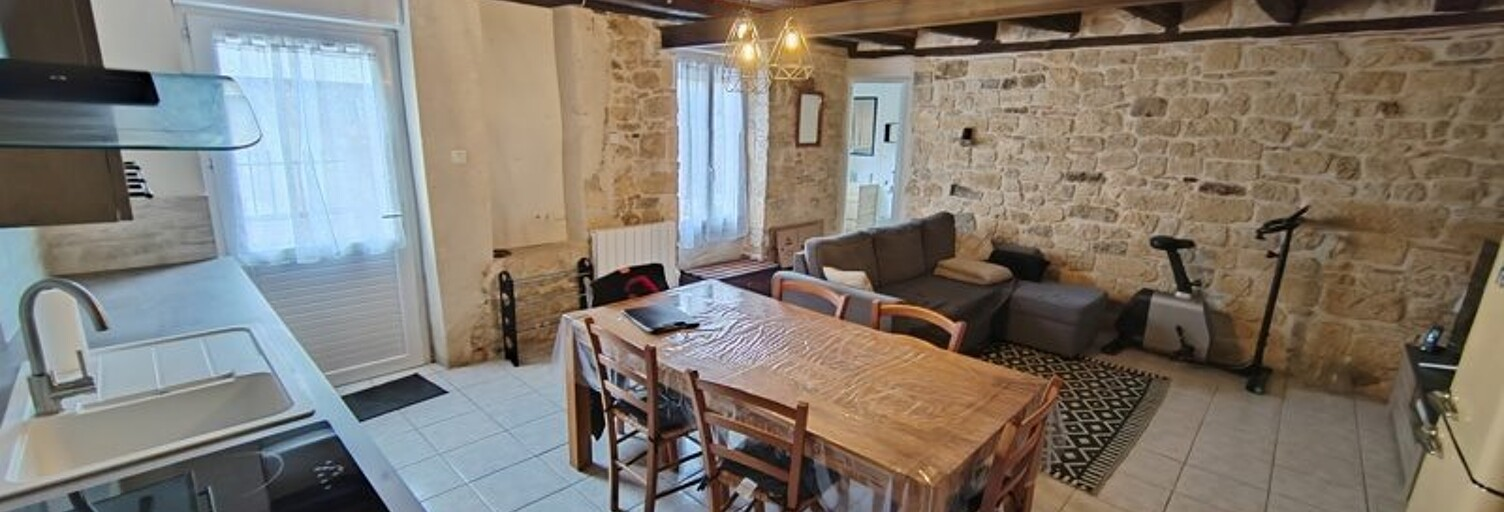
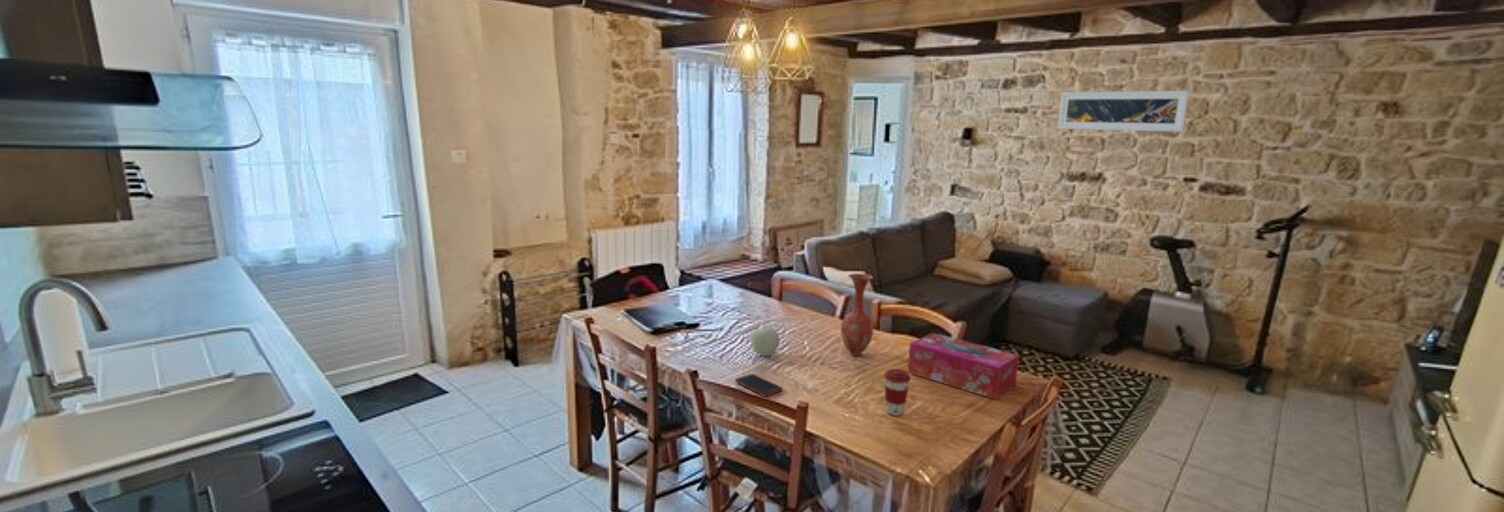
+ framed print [1057,90,1190,133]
+ tissue box [907,332,1020,401]
+ coffee cup [883,368,912,417]
+ vase [840,272,874,357]
+ cell phone [734,373,784,397]
+ fruit [750,325,781,357]
